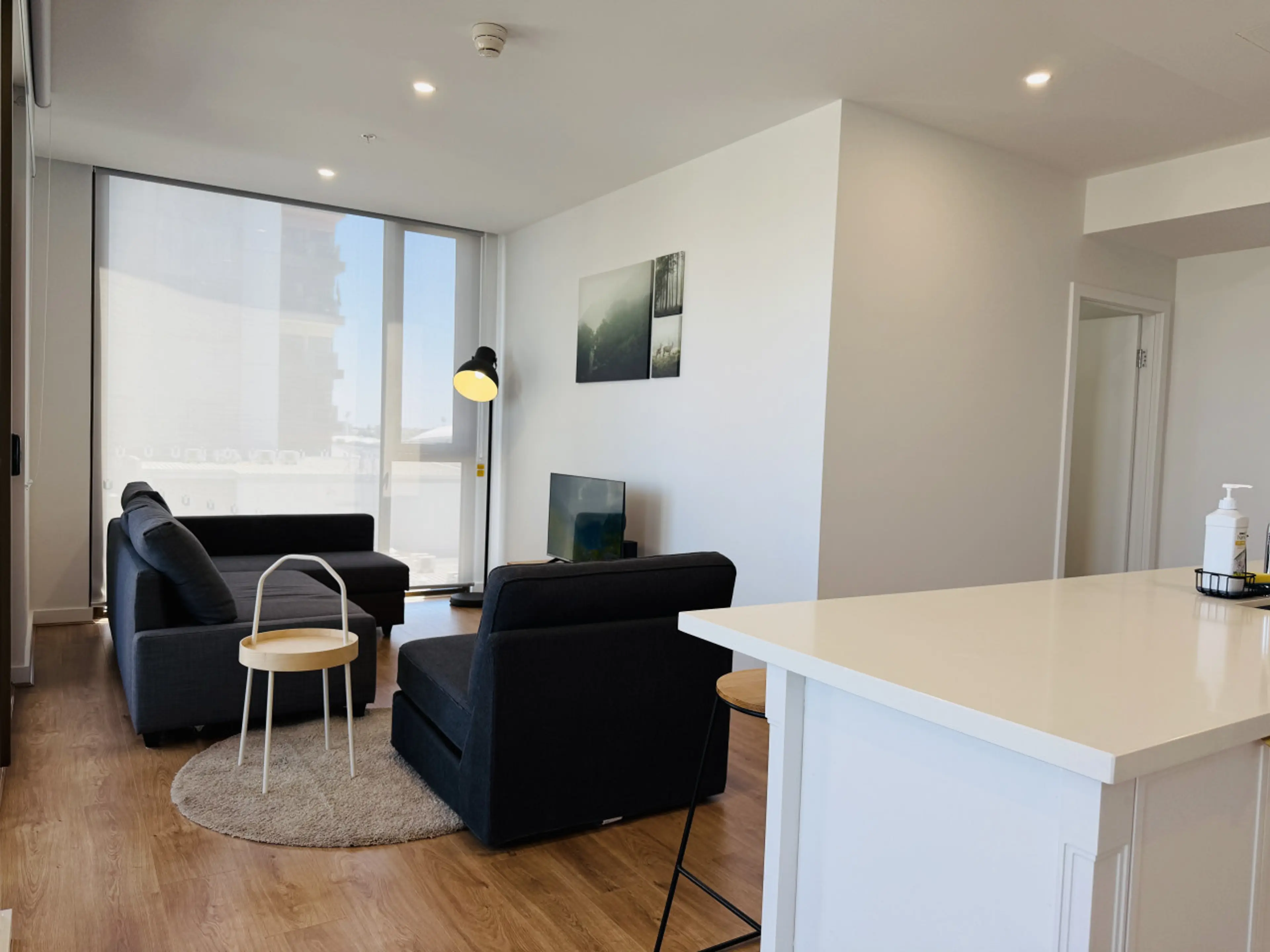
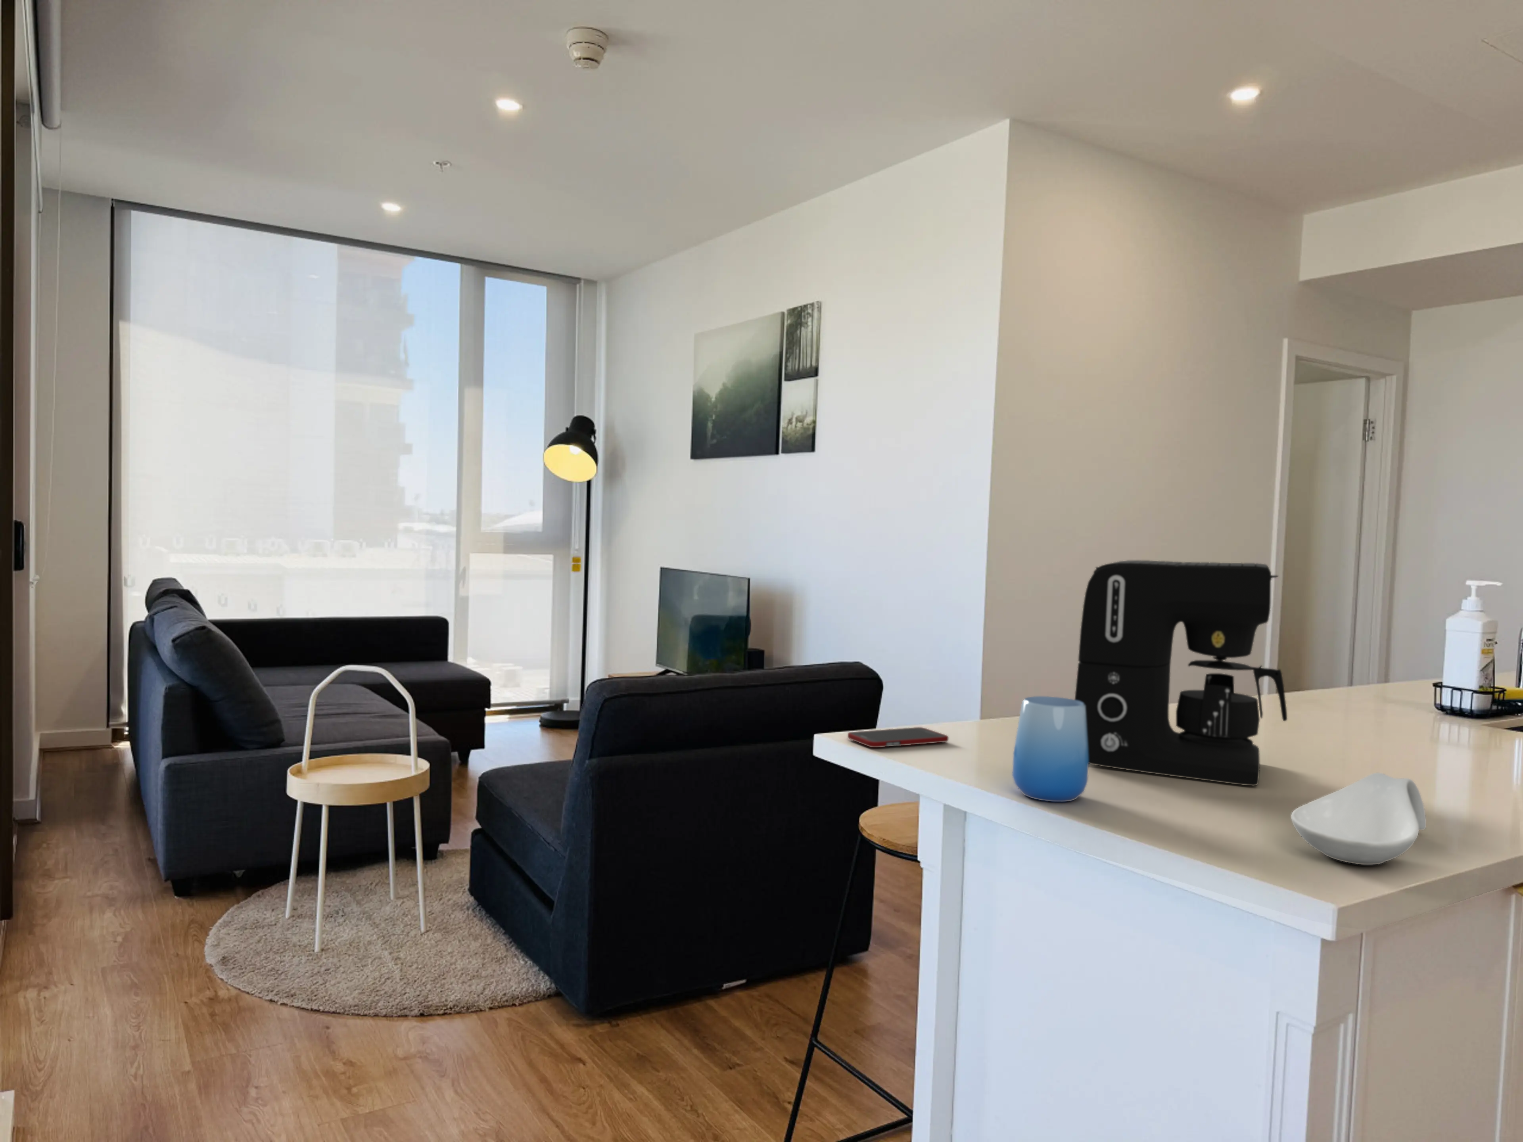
+ coffee maker [1074,560,1288,786]
+ spoon rest [1290,773,1427,865]
+ cell phone [847,727,949,747]
+ cup [1012,696,1089,803]
